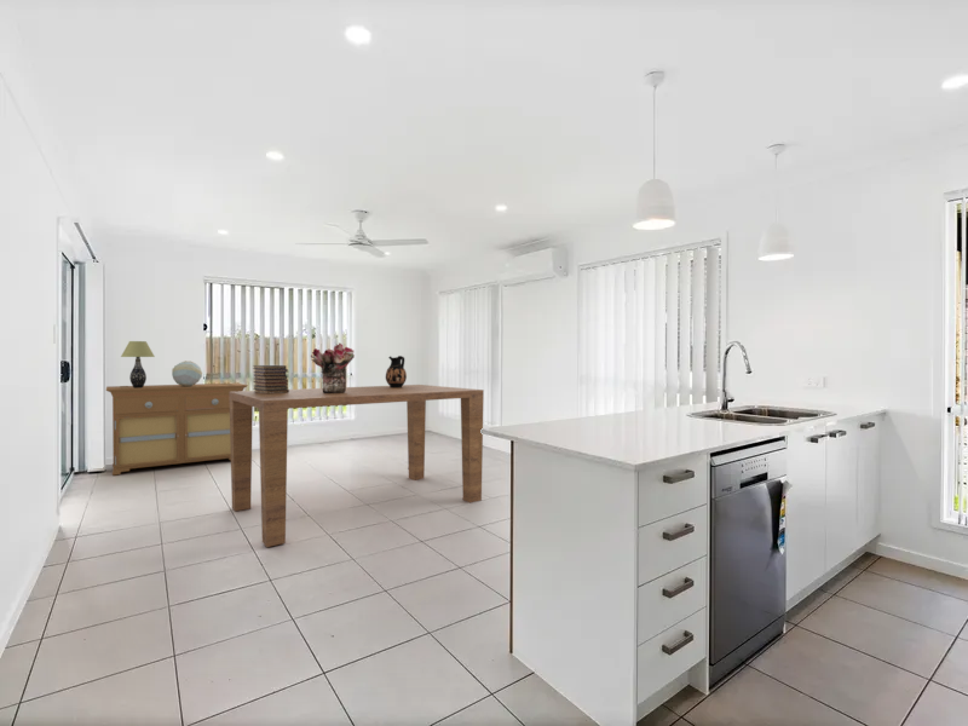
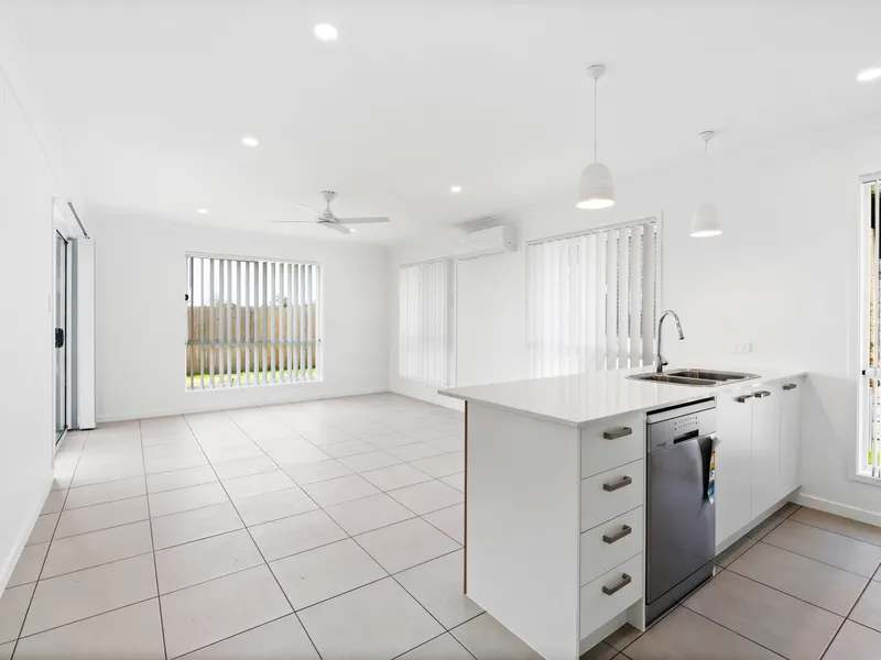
- bouquet [310,342,356,393]
- table lamp [120,340,156,388]
- sideboard [105,382,249,477]
- ceramic jug [385,355,408,388]
- table [229,384,485,548]
- book stack [252,364,289,393]
- decorative sculpture [171,359,203,386]
